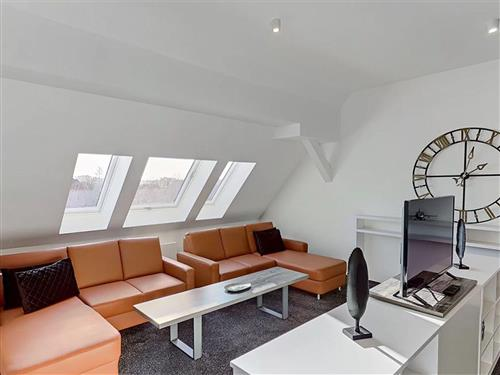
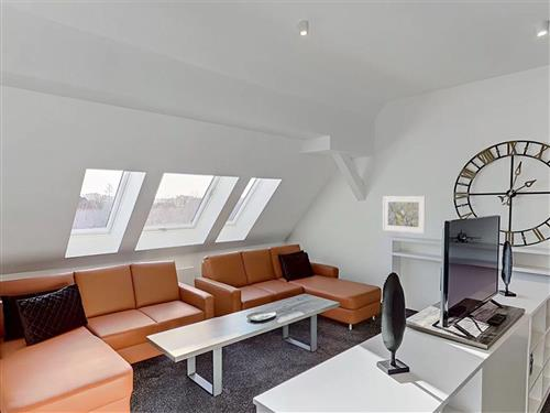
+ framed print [382,195,427,235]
